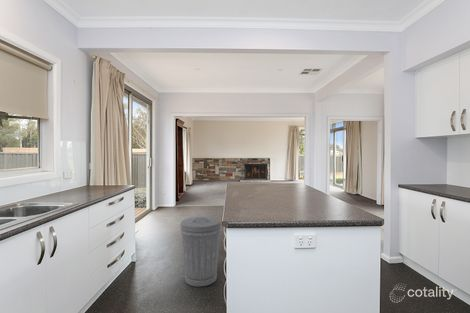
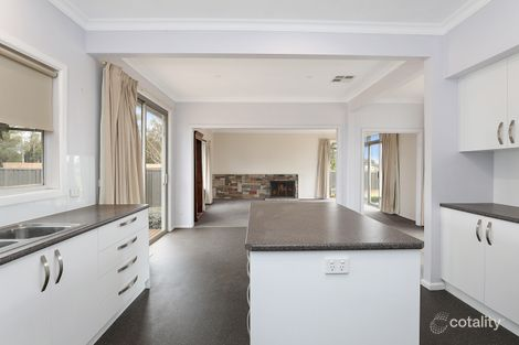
- trash can [179,216,222,287]
